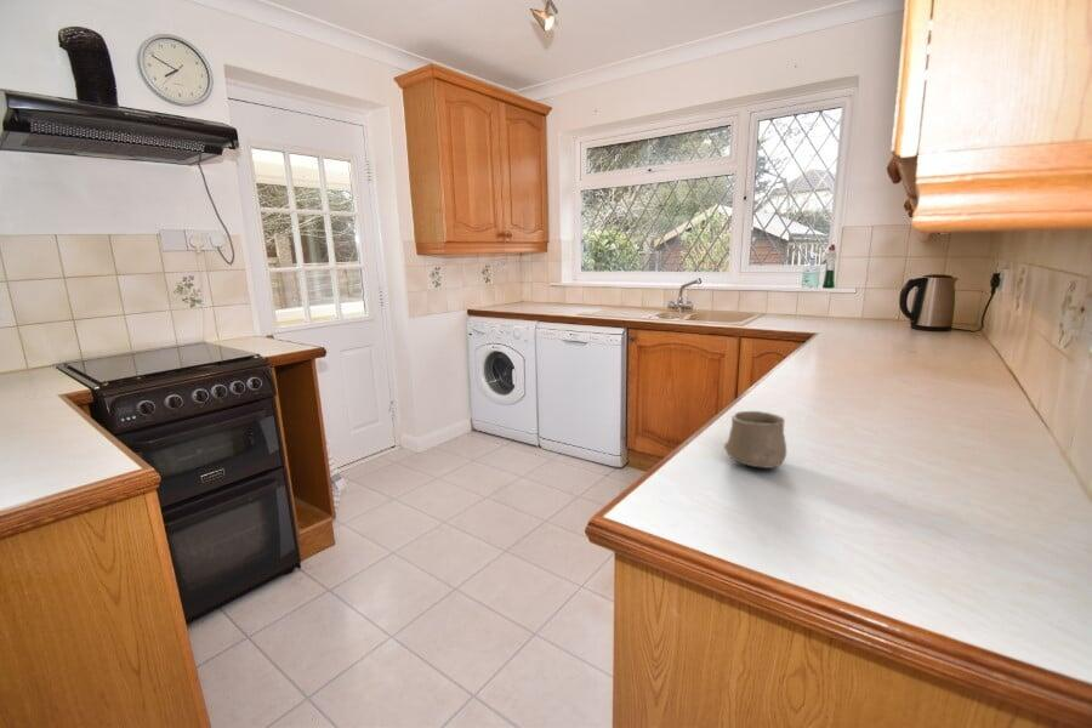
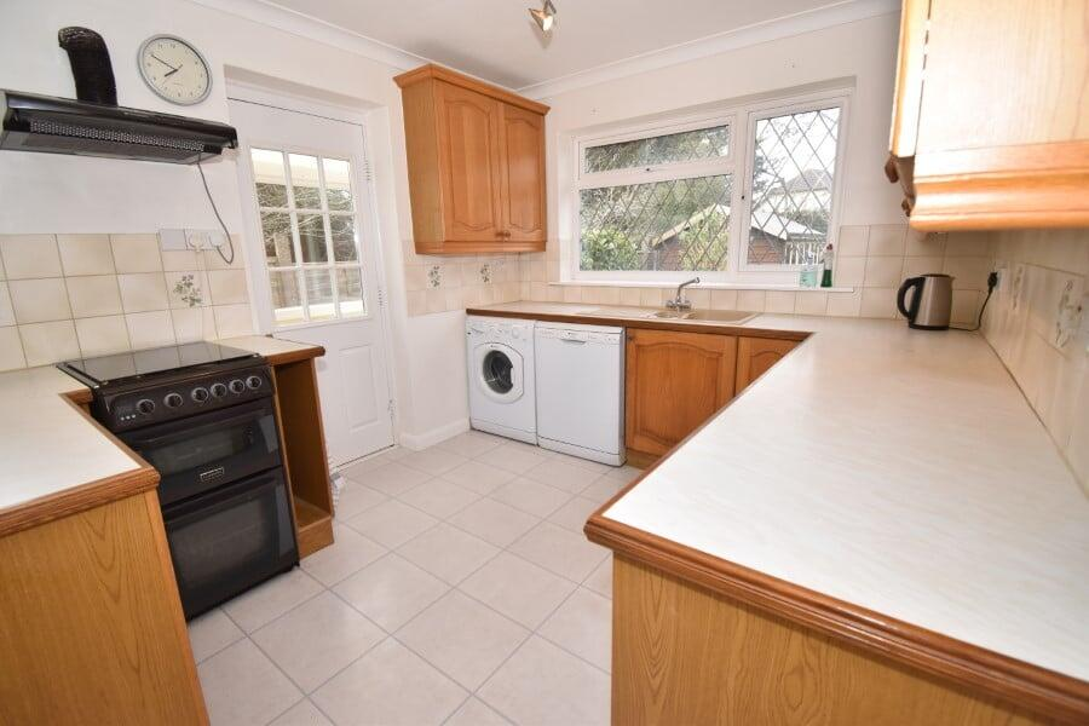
- cup [723,410,787,470]
